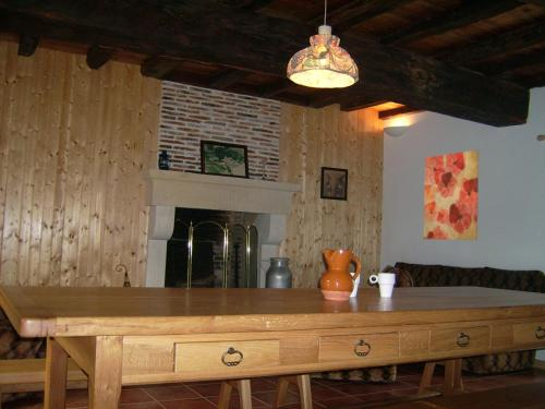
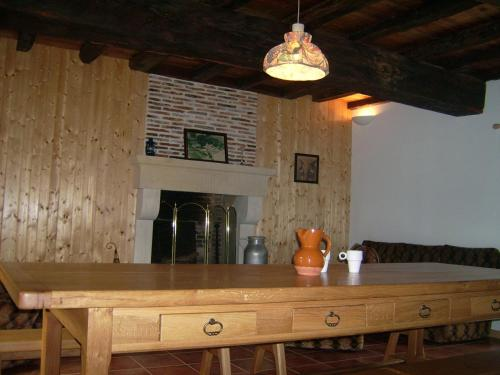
- wall art [423,149,480,241]
